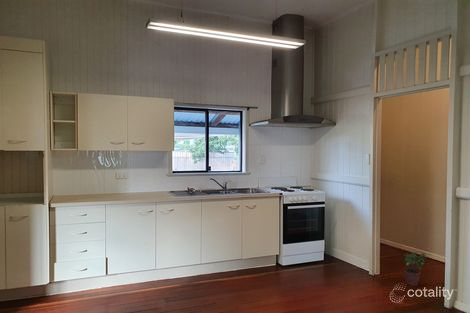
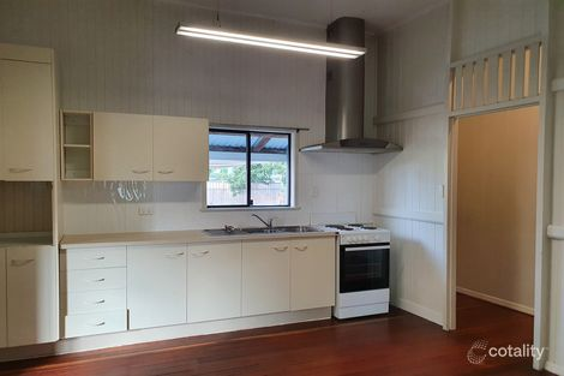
- potted plant [403,250,428,287]
